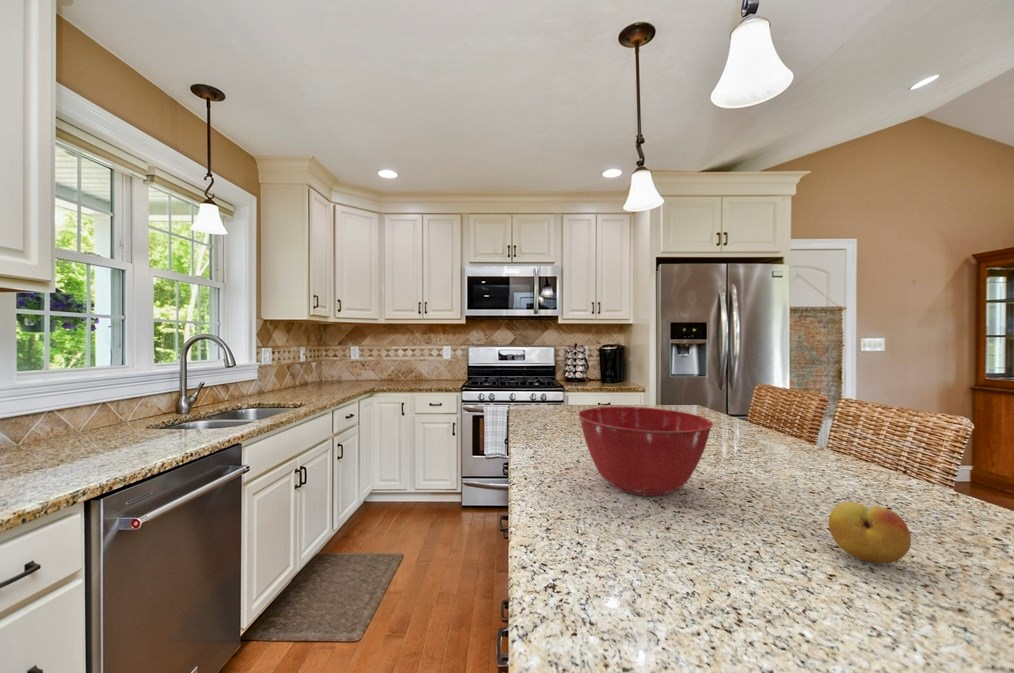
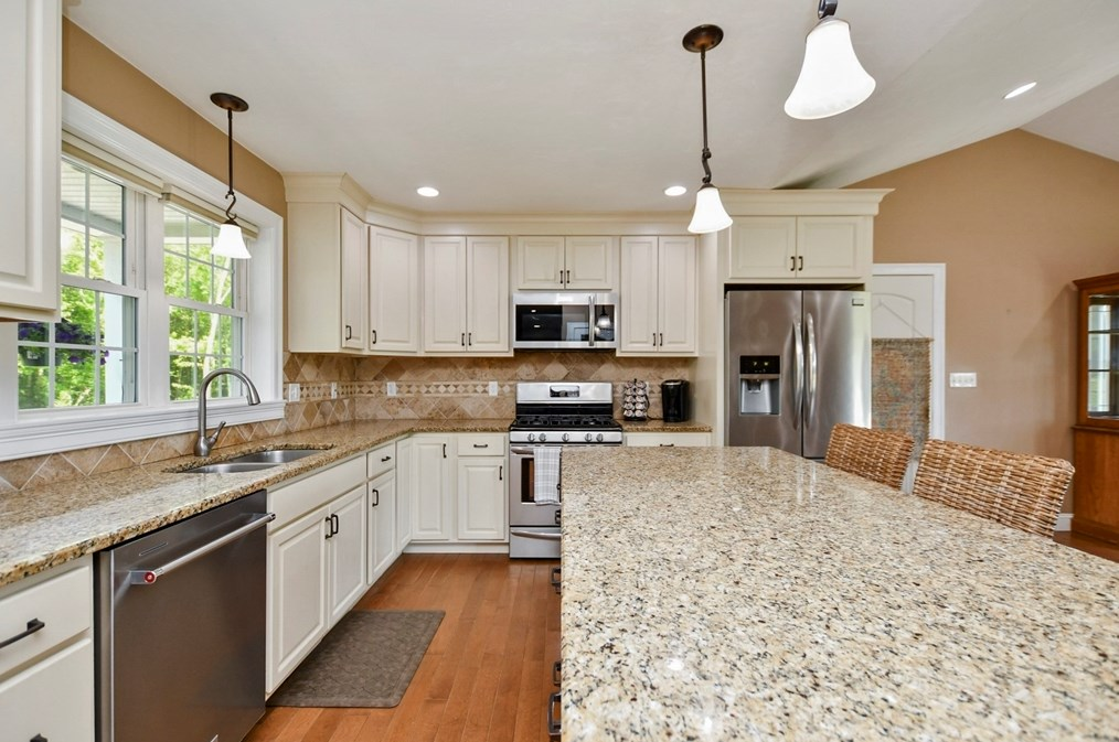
- fruit [828,501,912,564]
- mixing bowl [577,406,714,497]
